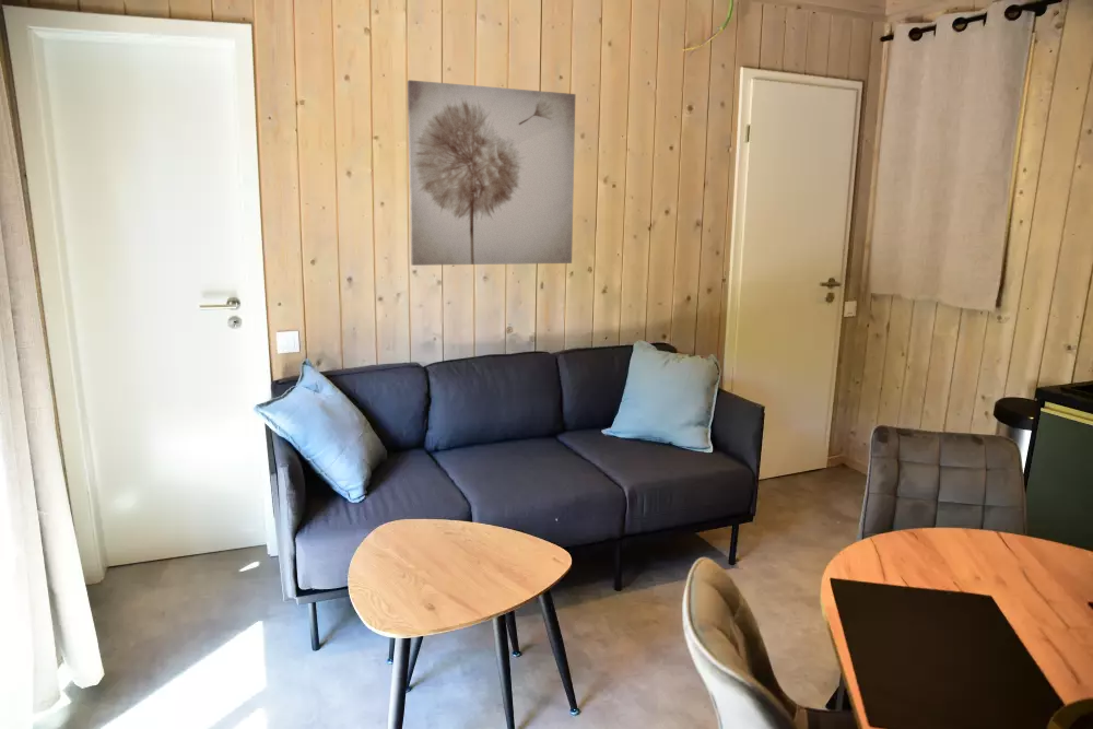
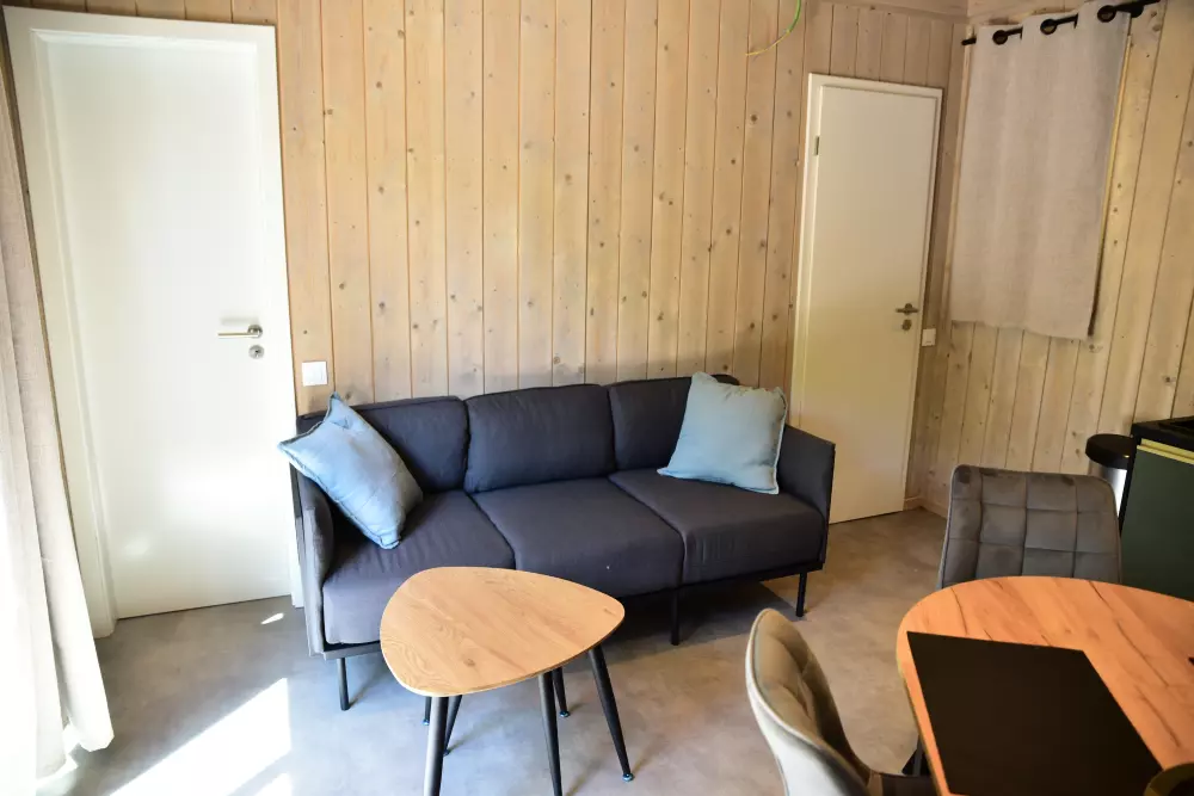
- wall art [407,79,576,267]
